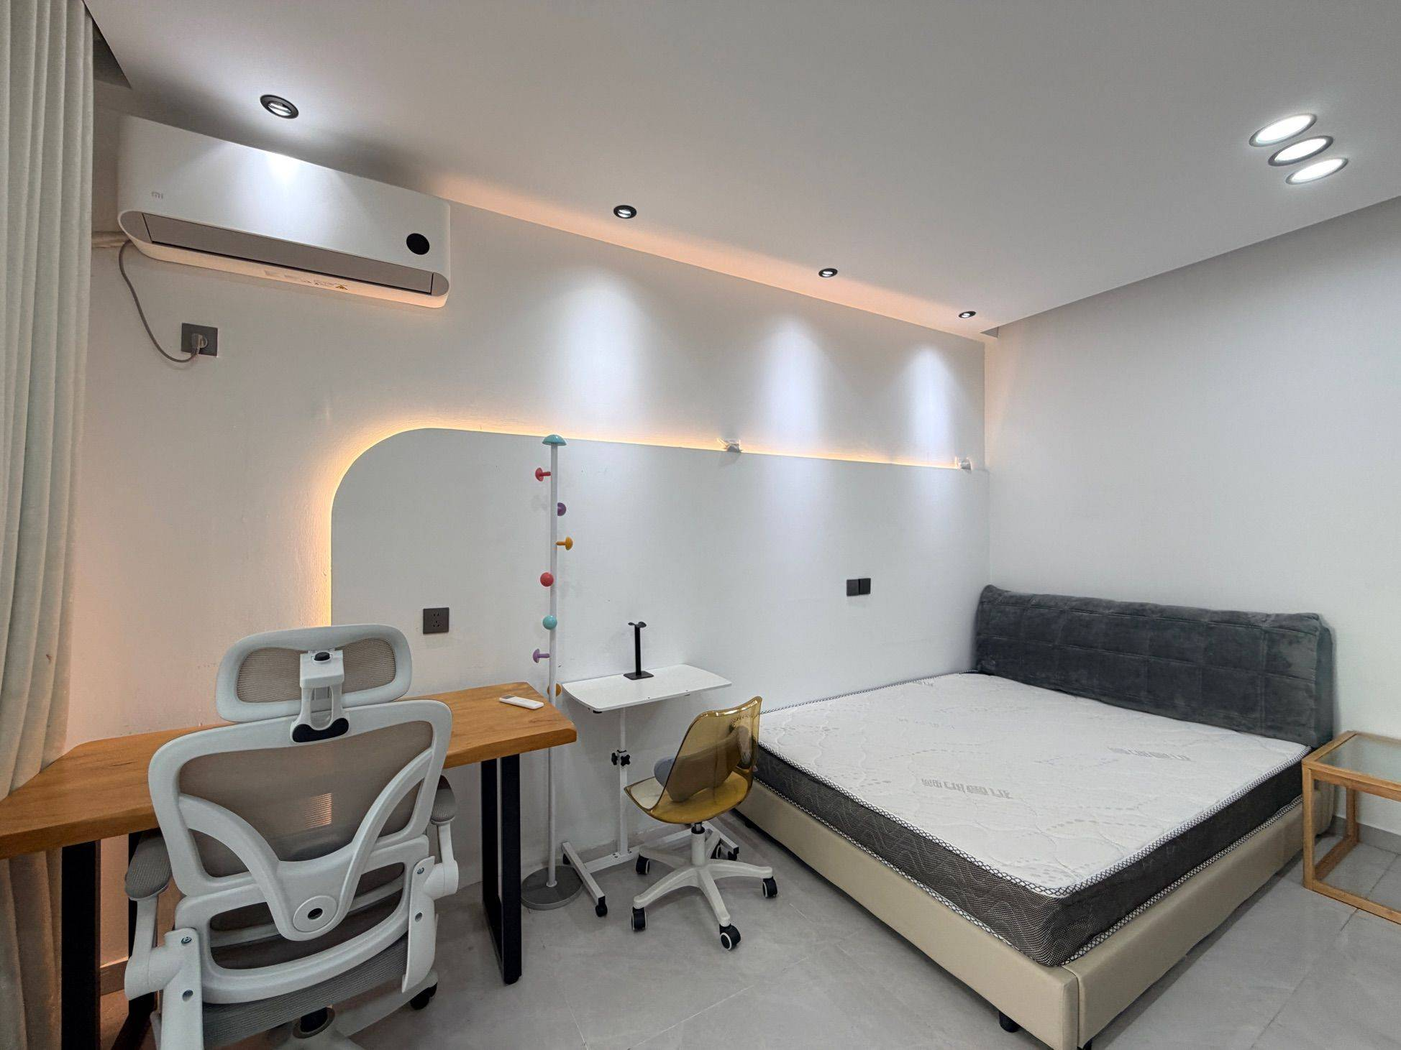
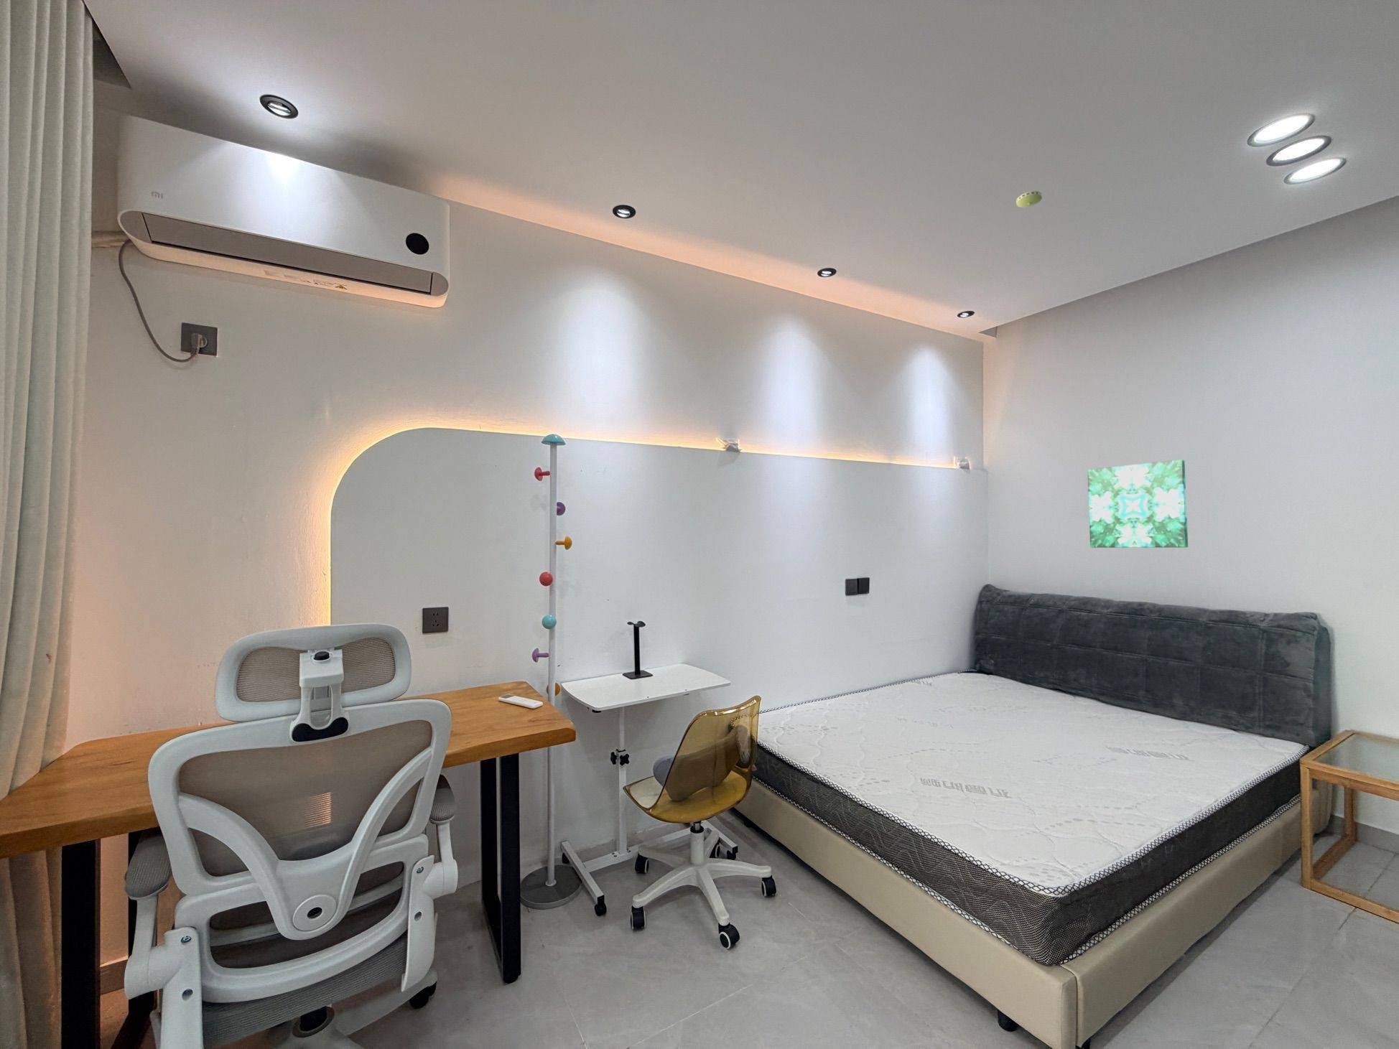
+ wall art [1086,458,1189,549]
+ smoke detector [1016,190,1043,208]
